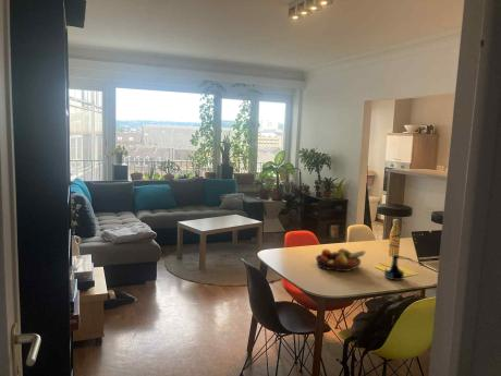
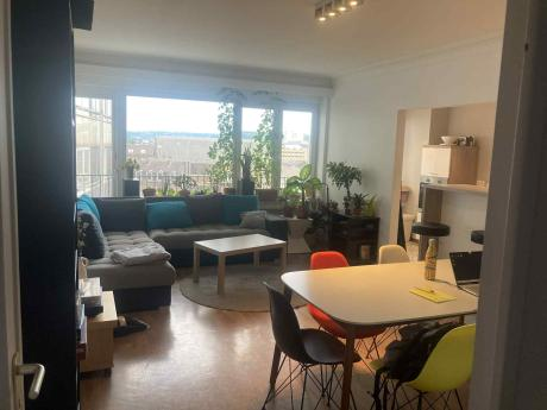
- tequila bottle [383,254,405,281]
- fruit bowl [315,247,367,272]
